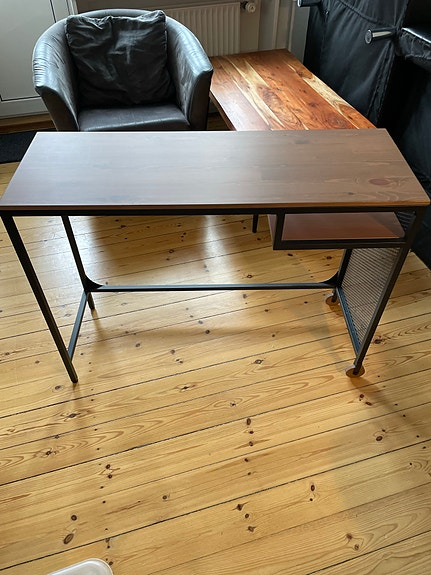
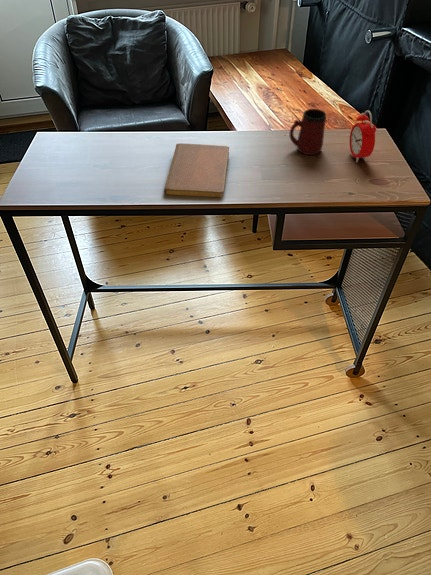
+ notebook [163,142,230,198]
+ mug [289,108,327,156]
+ alarm clock [349,110,377,163]
